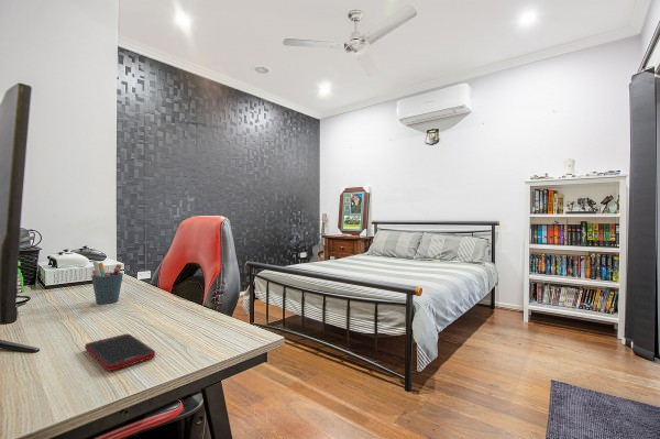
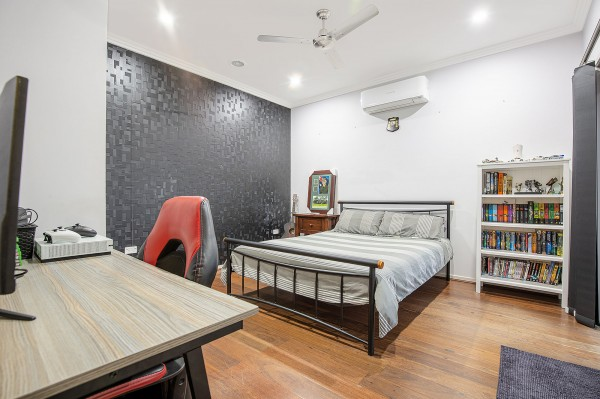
- pen holder [90,261,124,305]
- cell phone [84,332,156,372]
